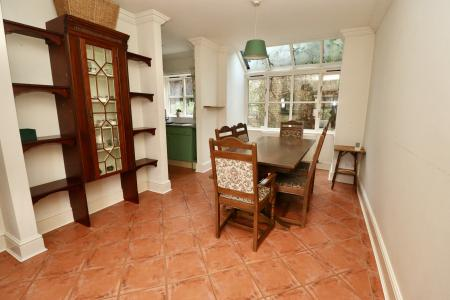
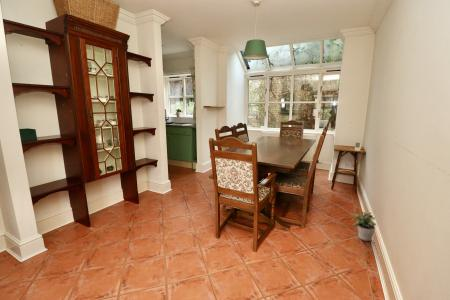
+ potted plant [350,210,377,242]
